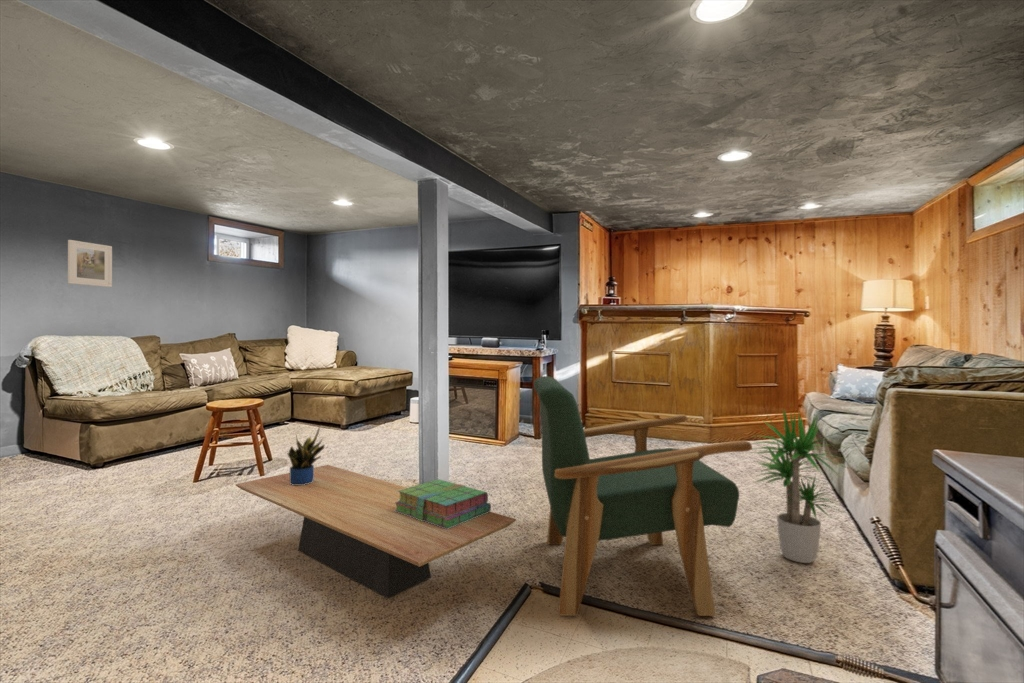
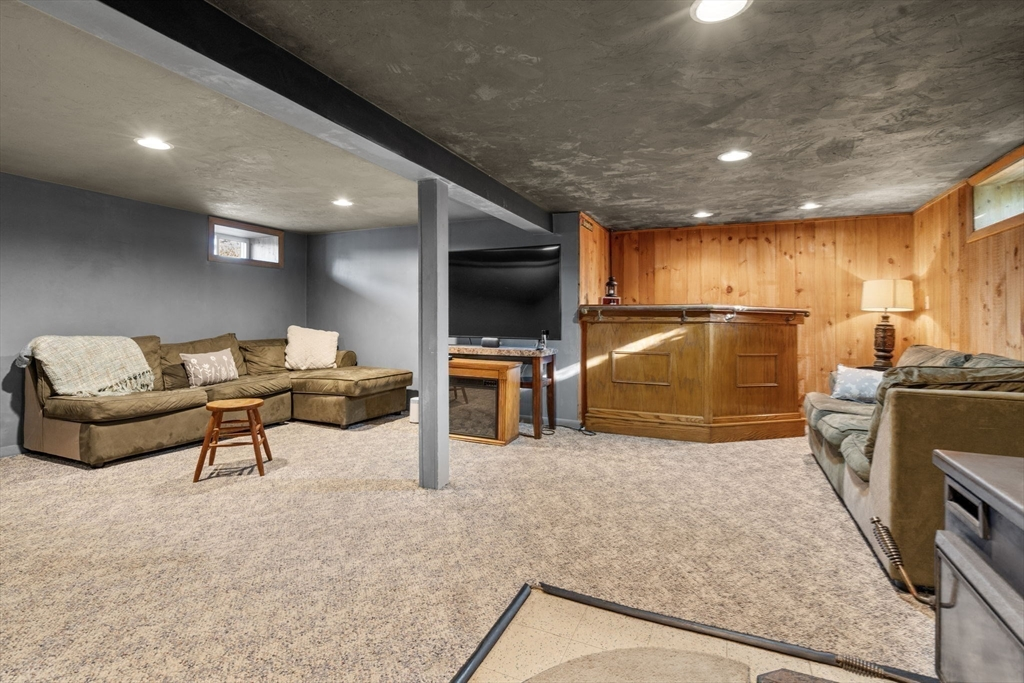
- potted plant [286,425,326,485]
- coffee table [235,464,517,599]
- armchair [533,375,753,617]
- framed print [67,239,113,288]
- stack of books [394,478,492,529]
- potted plant [748,408,851,564]
